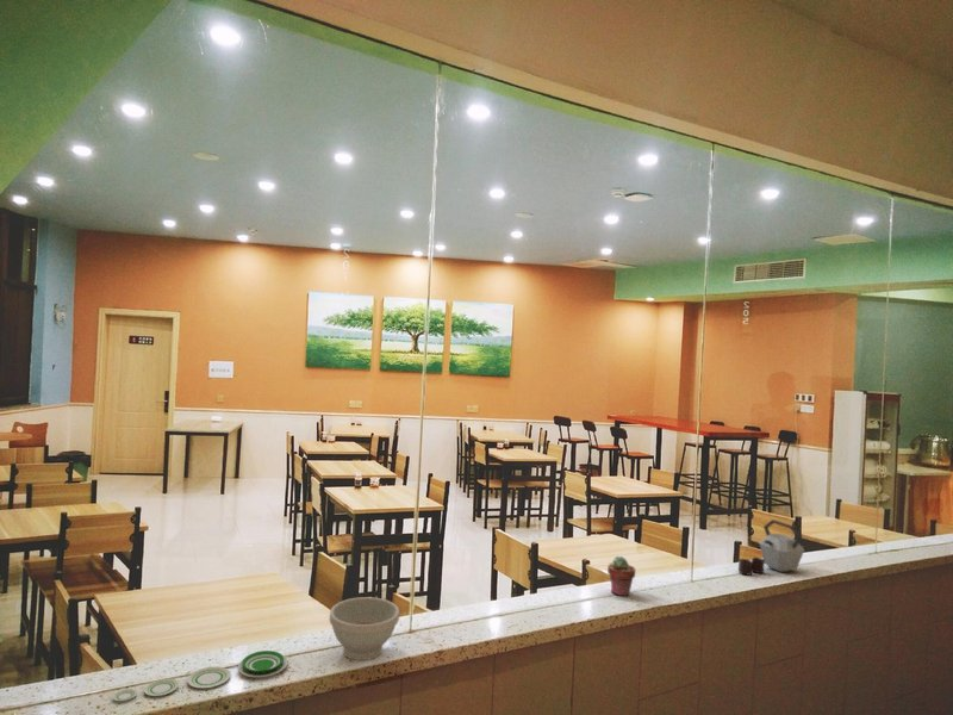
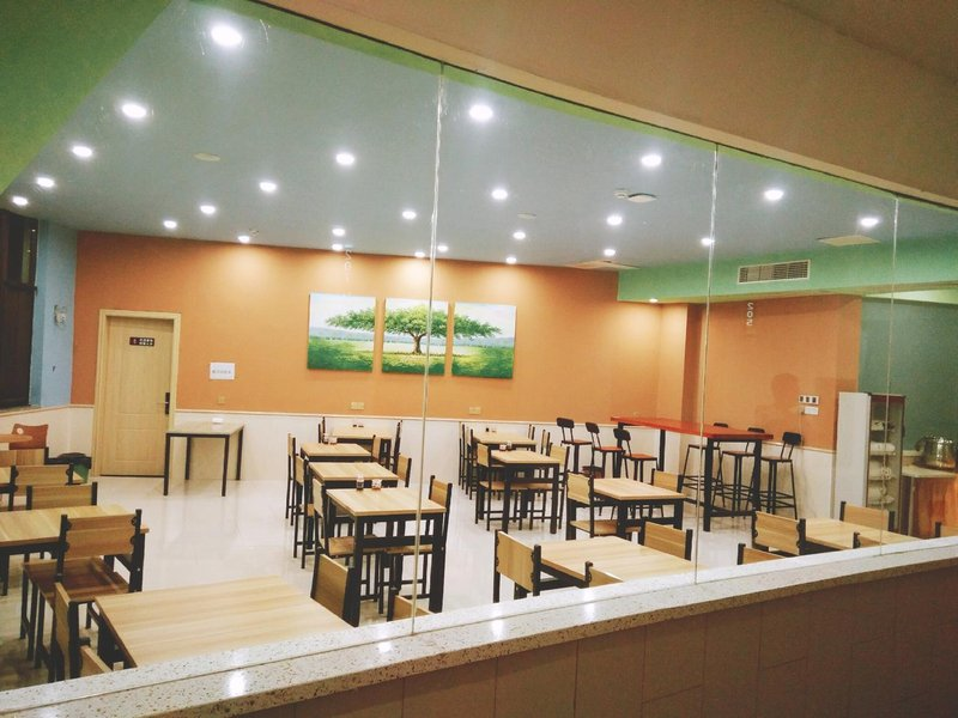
- potted succulent [606,555,636,598]
- kettle [737,518,805,577]
- bowl [329,596,400,661]
- plate [112,649,288,702]
